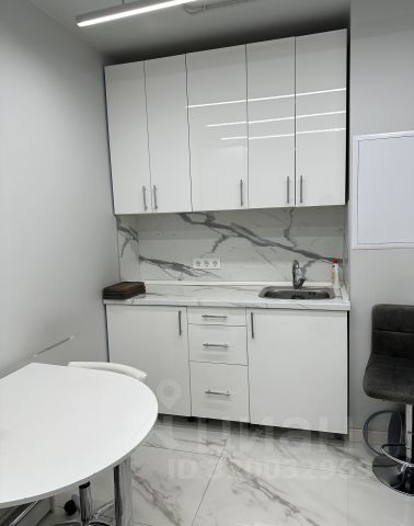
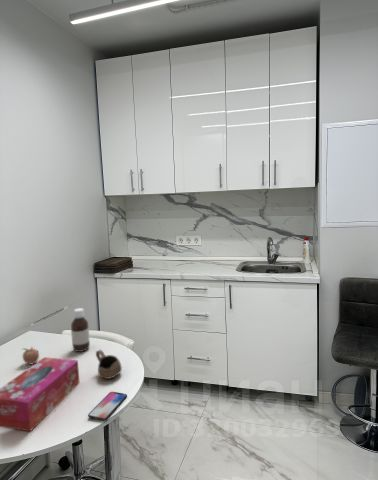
+ tissue box [0,356,80,432]
+ cup [95,349,123,380]
+ bottle [70,307,91,353]
+ fruit [22,346,40,366]
+ smartphone [87,391,128,421]
